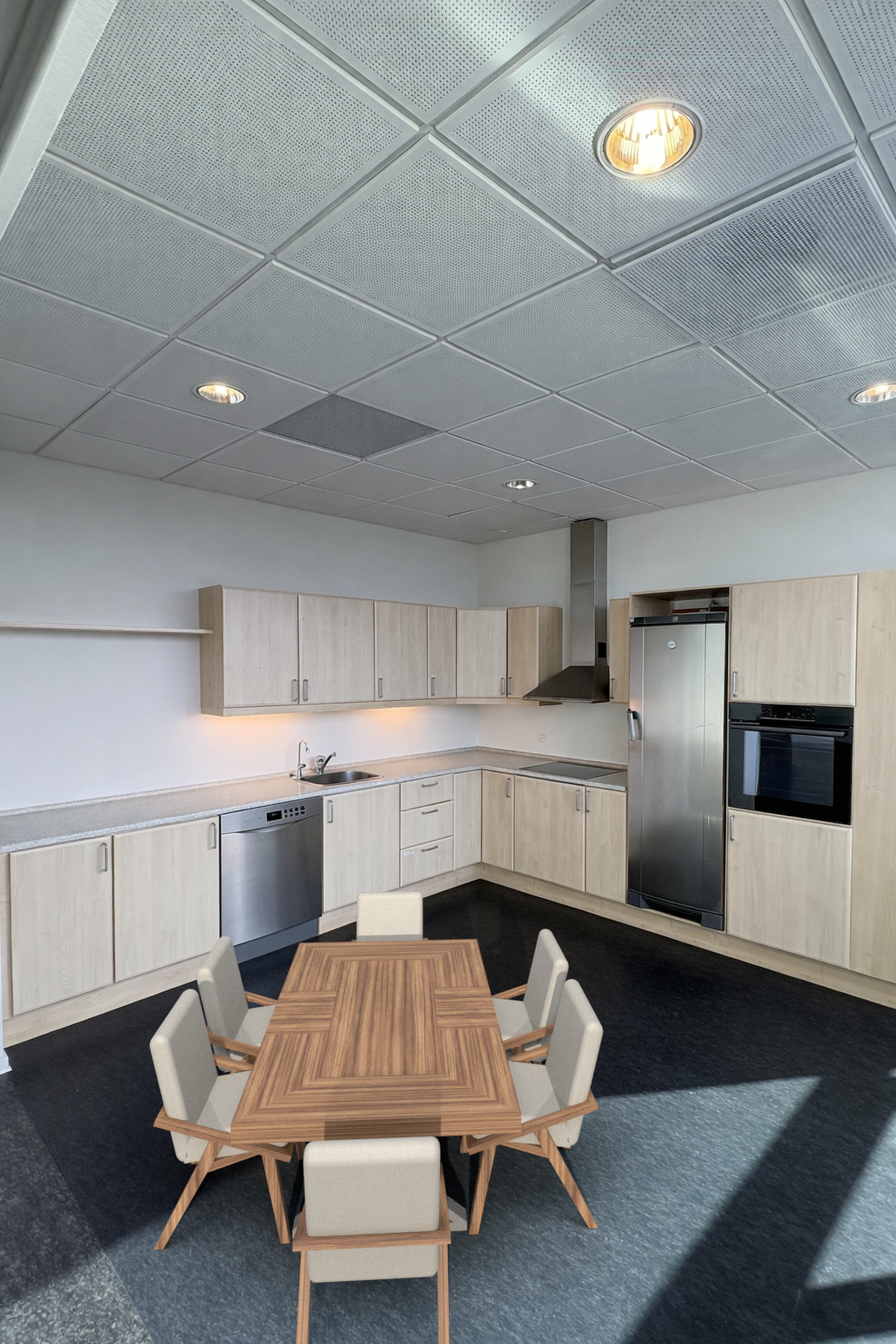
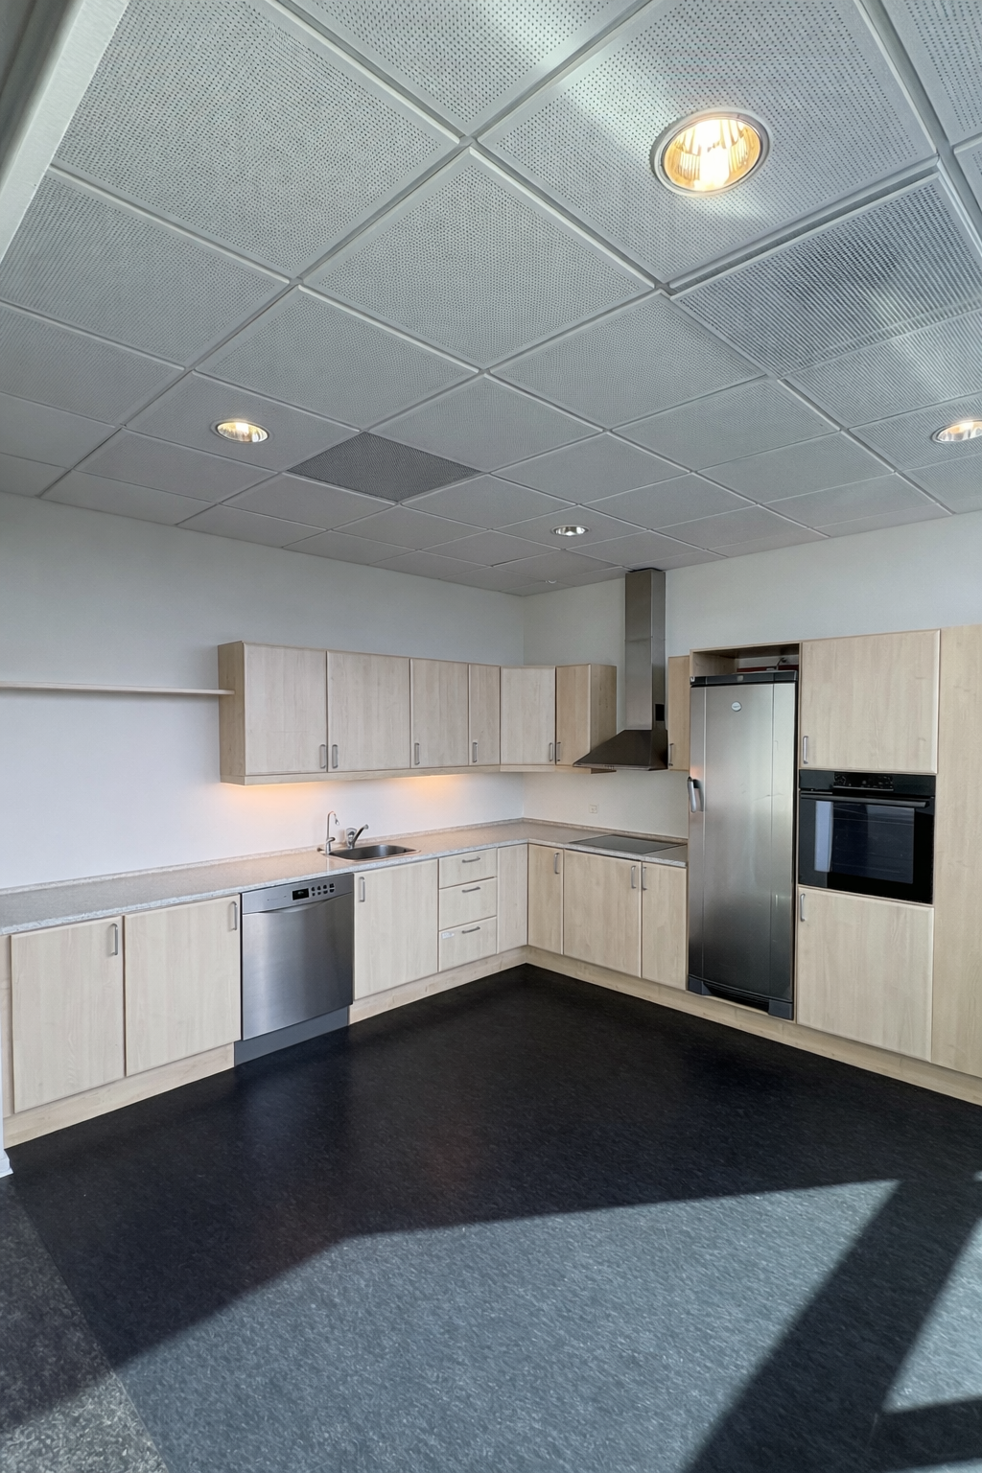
- dining table [149,891,604,1344]
